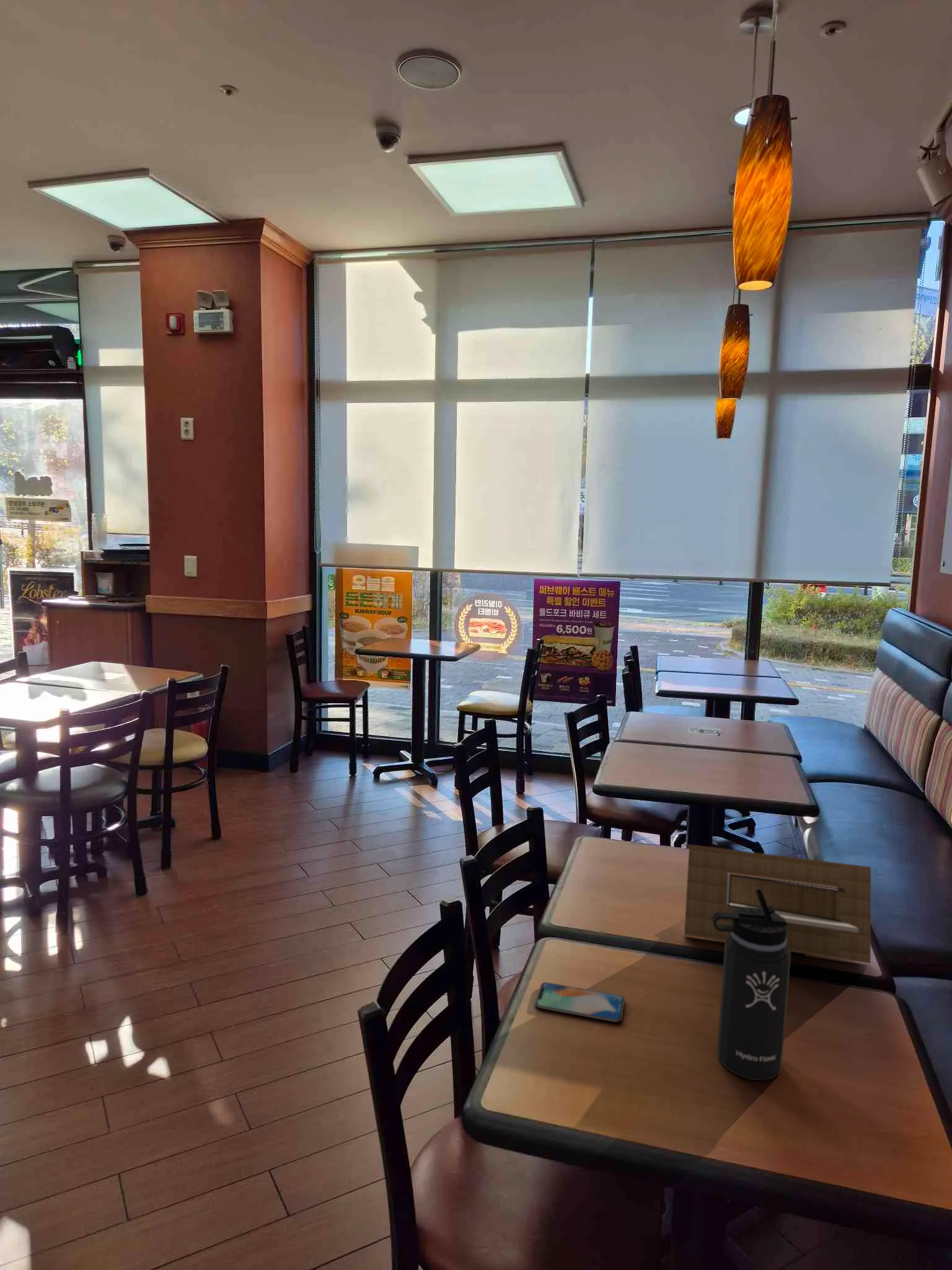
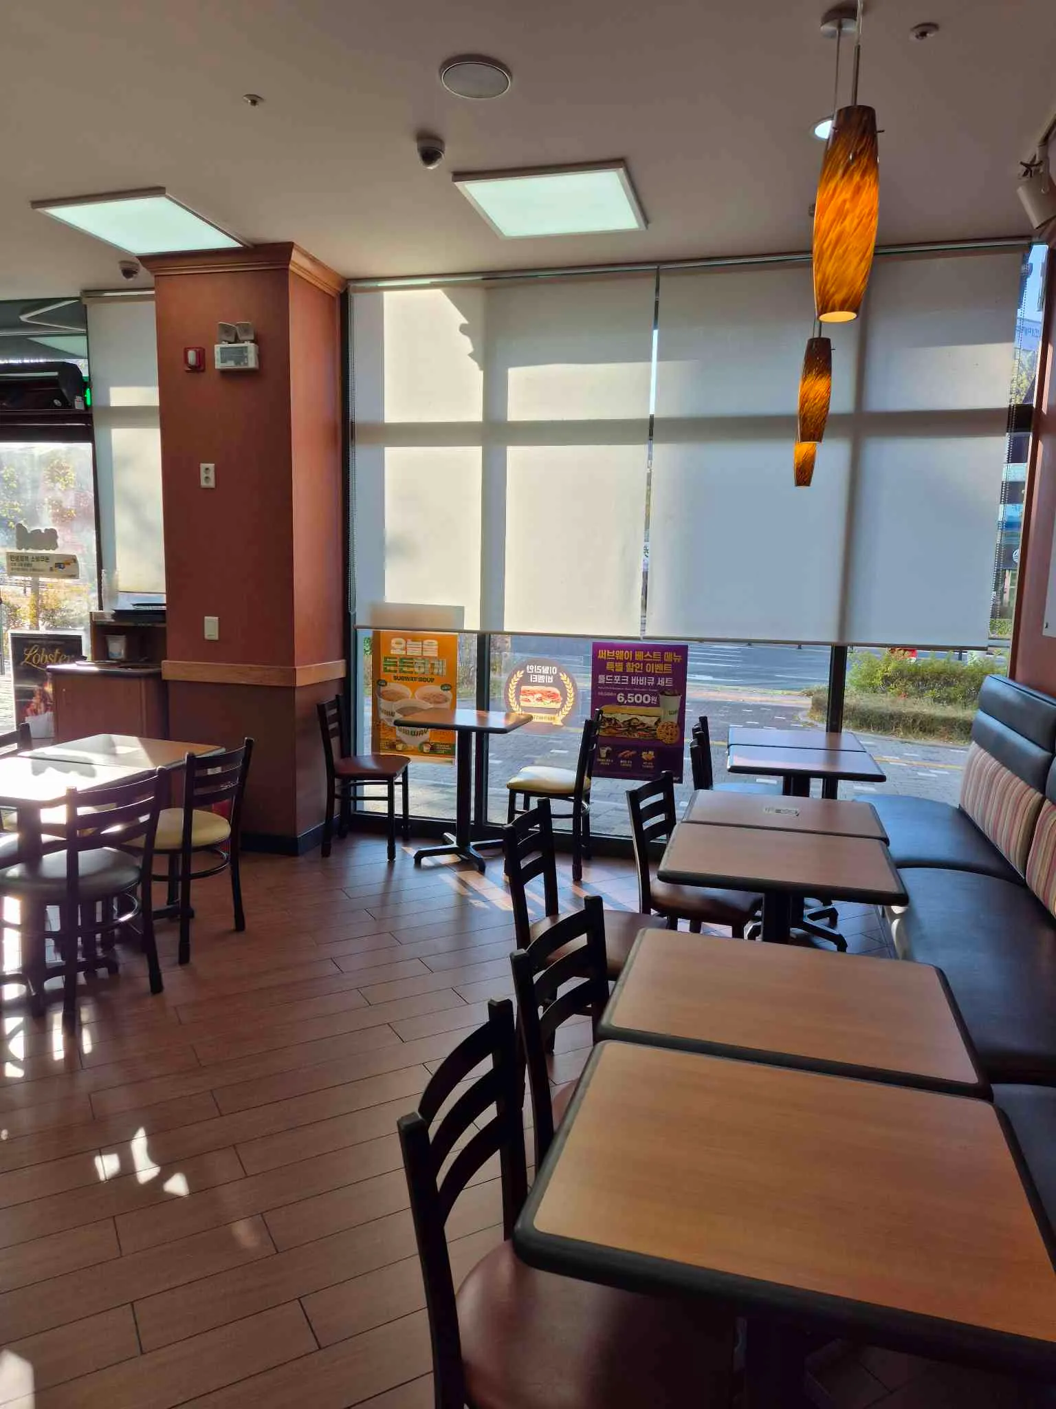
- thermos bottle [712,889,791,1081]
- architectural model [683,844,871,964]
- smartphone [534,982,625,1023]
